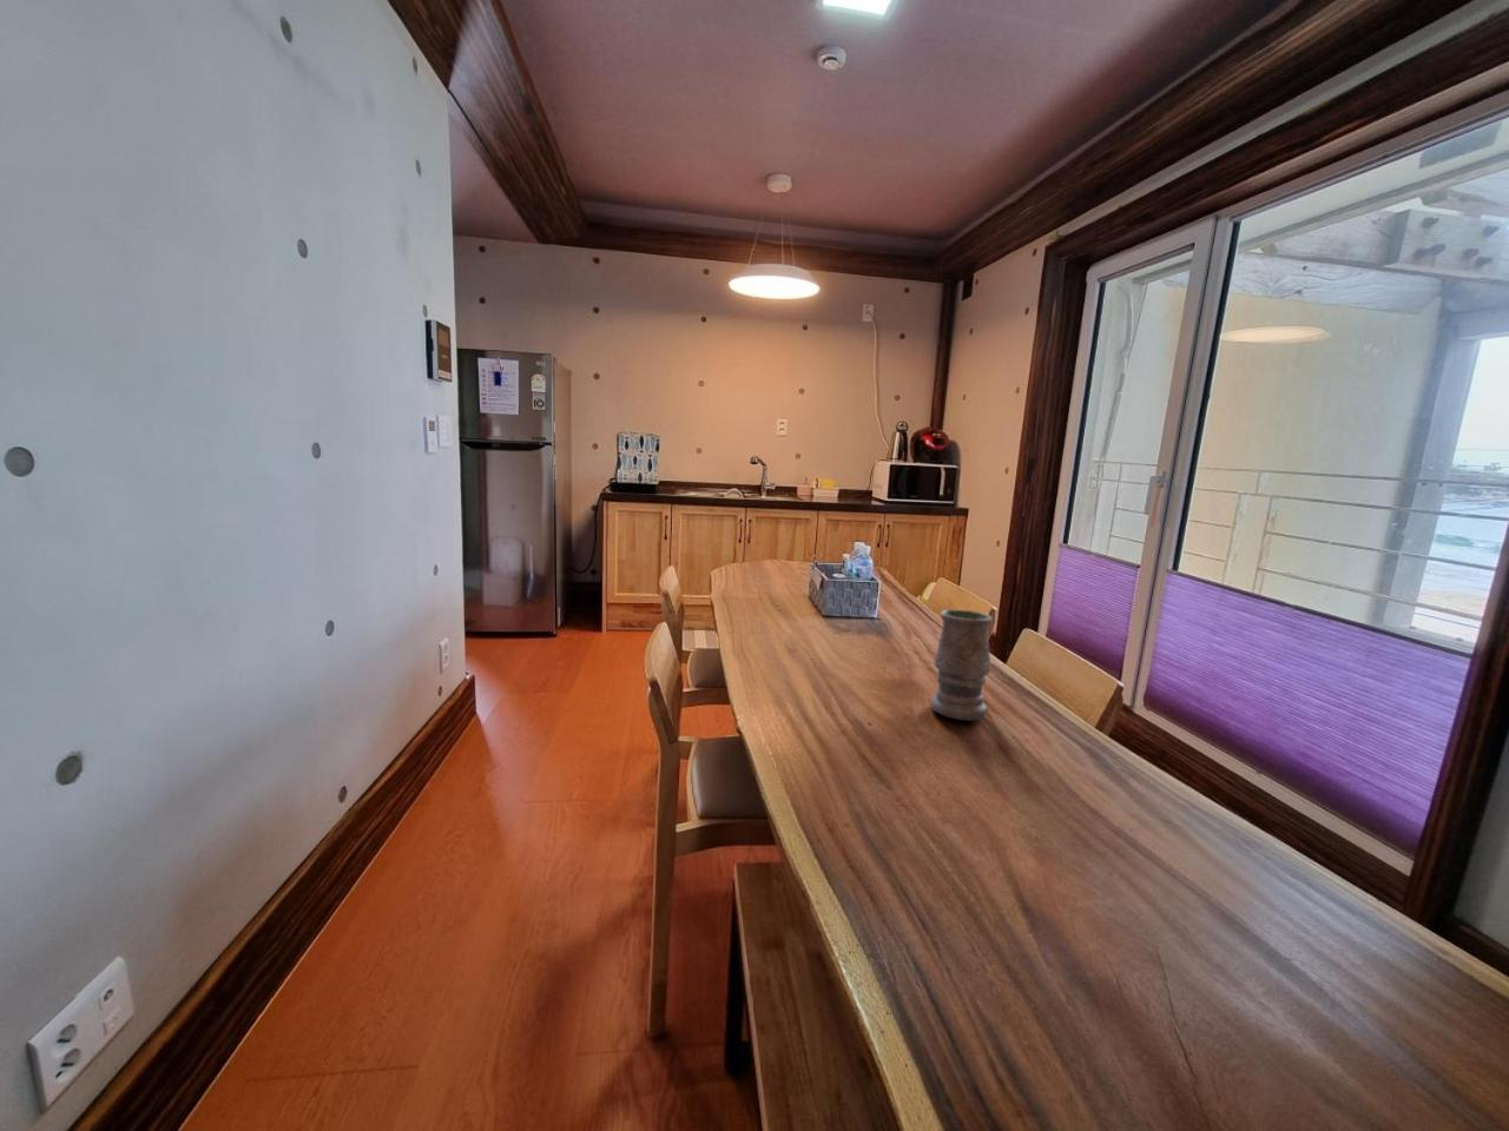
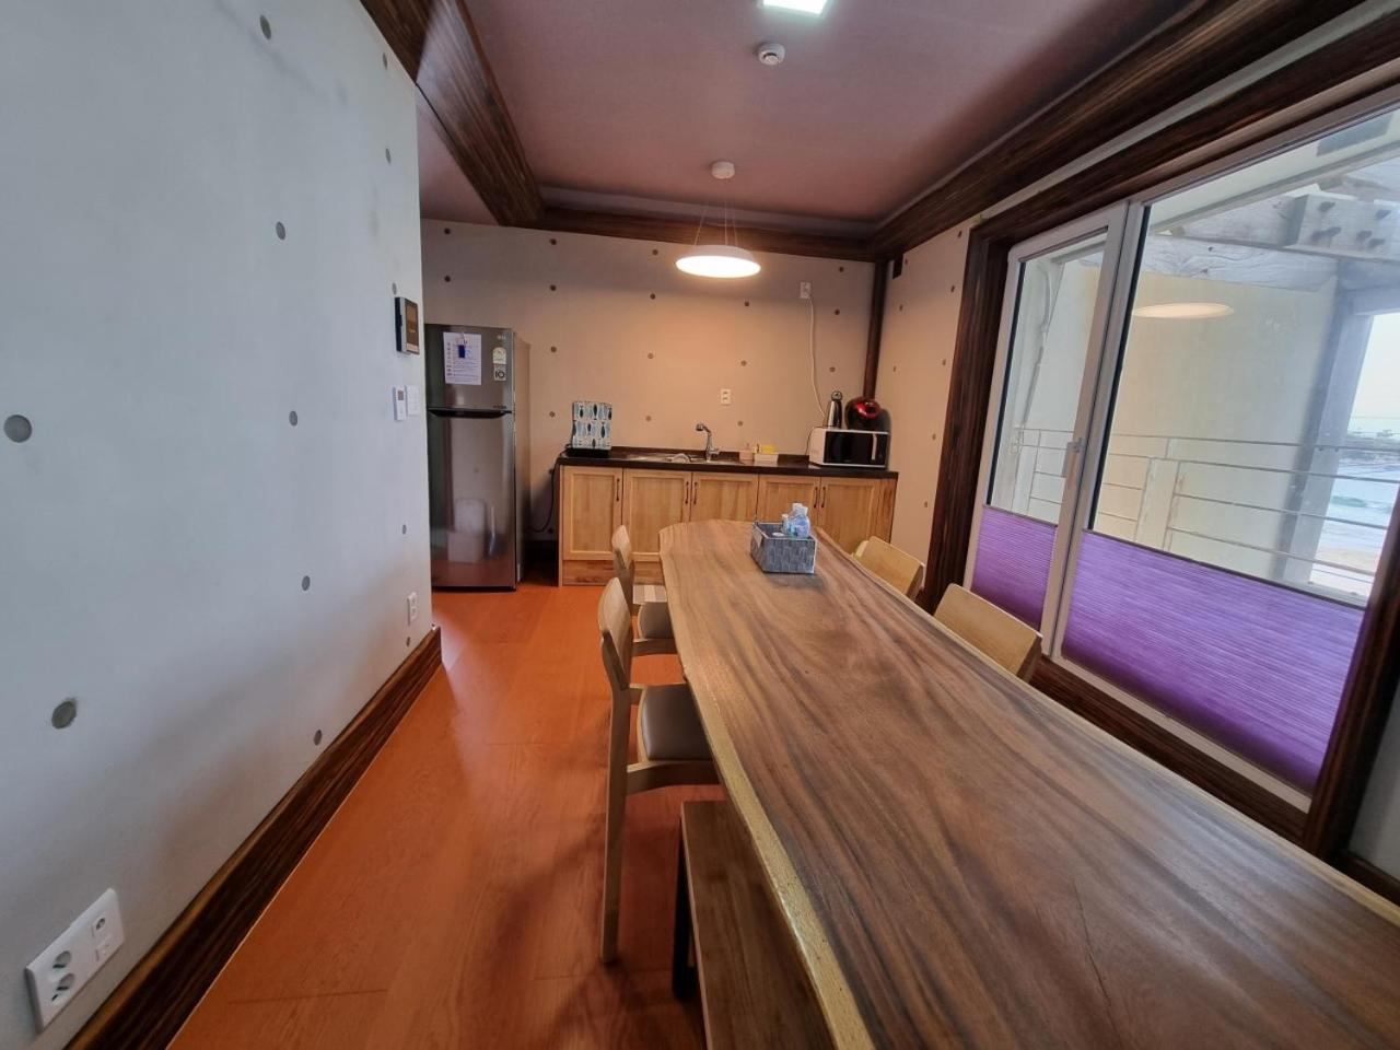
- vase [930,608,993,722]
